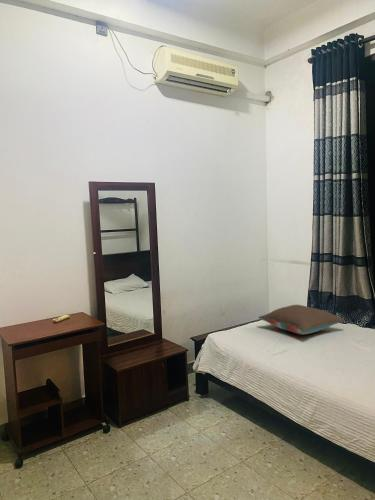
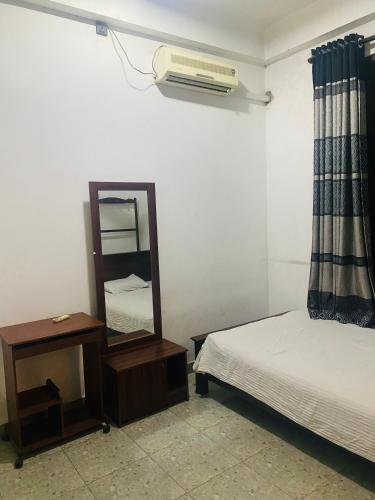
- pillow [257,304,346,336]
